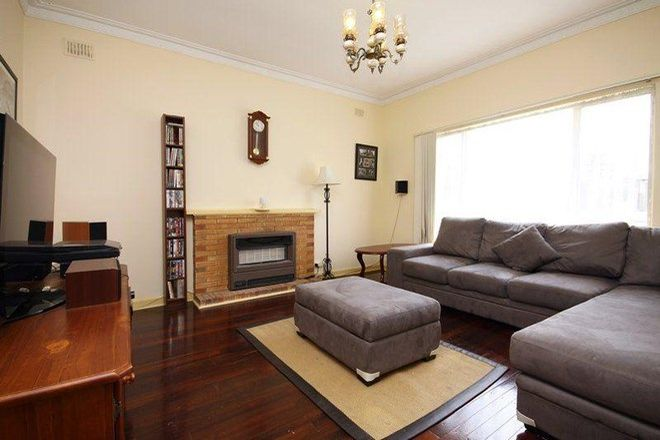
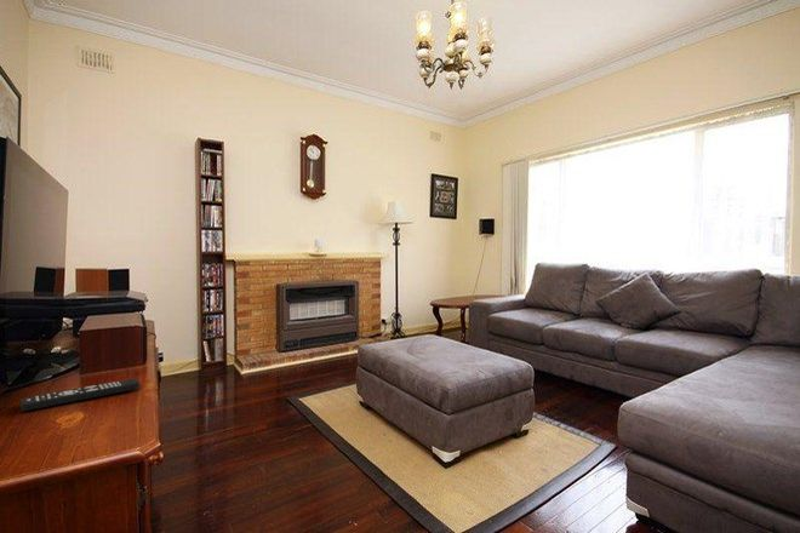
+ remote control [19,378,141,412]
